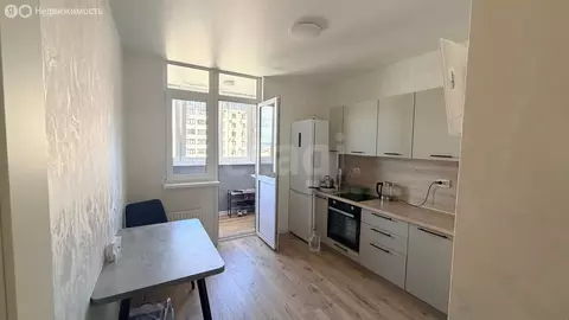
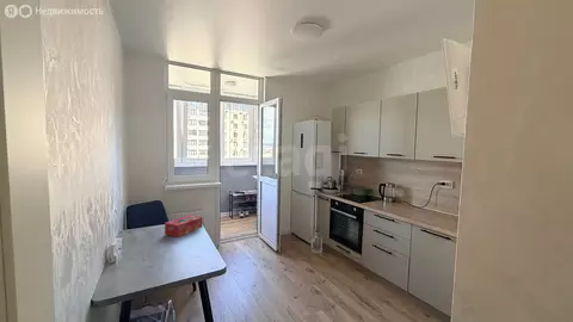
+ tissue box [164,213,204,239]
